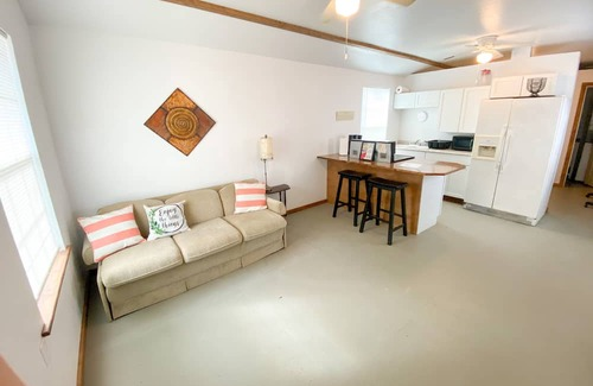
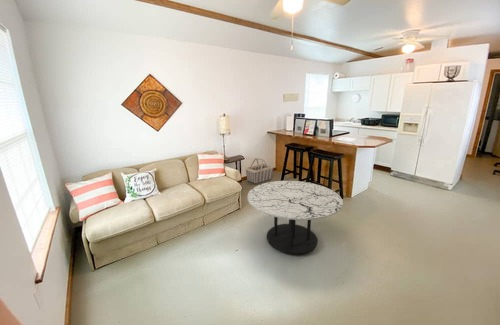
+ coffee table [247,180,344,256]
+ basket [244,157,275,186]
